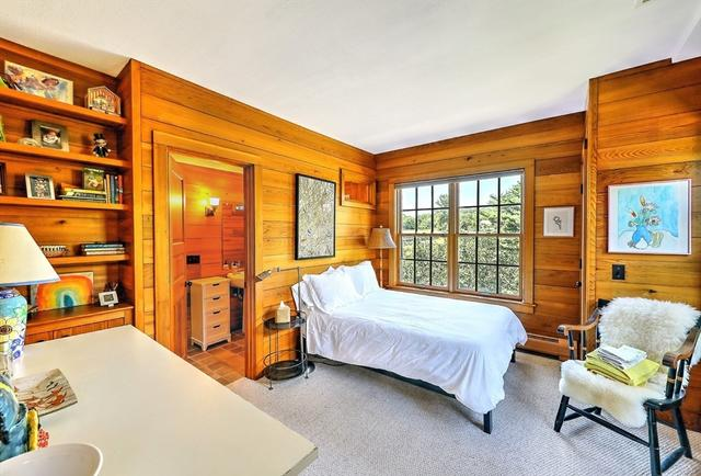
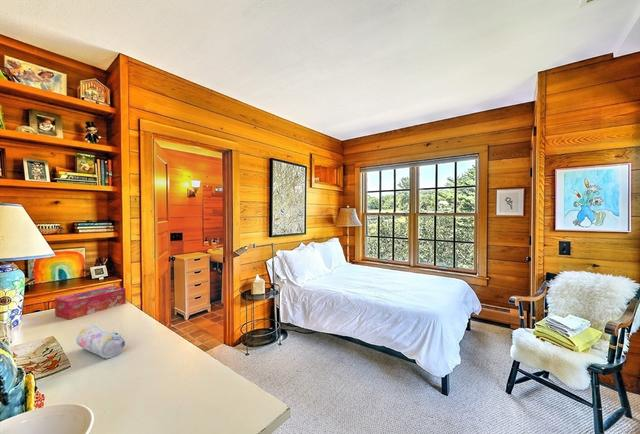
+ tissue box [54,285,127,320]
+ pencil case [75,324,126,359]
